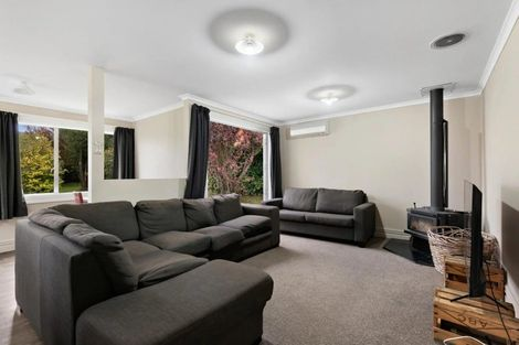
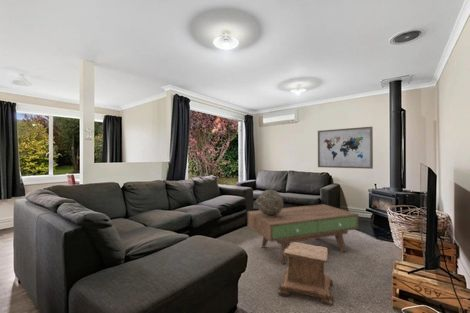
+ decorative sphere [254,189,284,216]
+ coffee table [247,203,359,265]
+ wall art [317,126,374,170]
+ stool [276,242,335,307]
